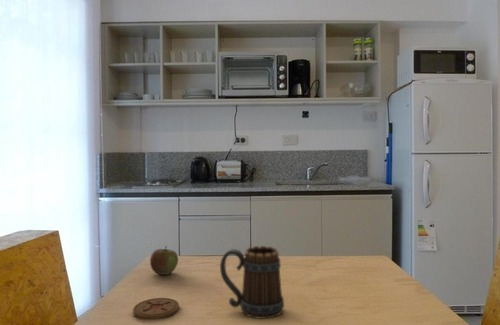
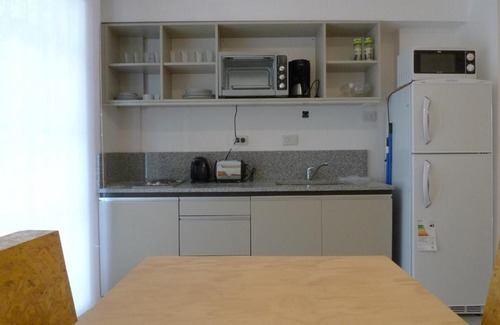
- coaster [132,297,180,320]
- apple [149,245,179,276]
- mug [219,245,285,320]
